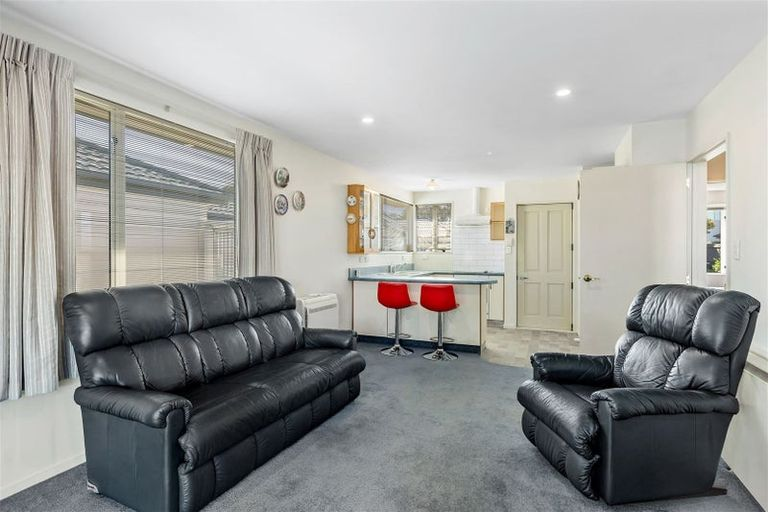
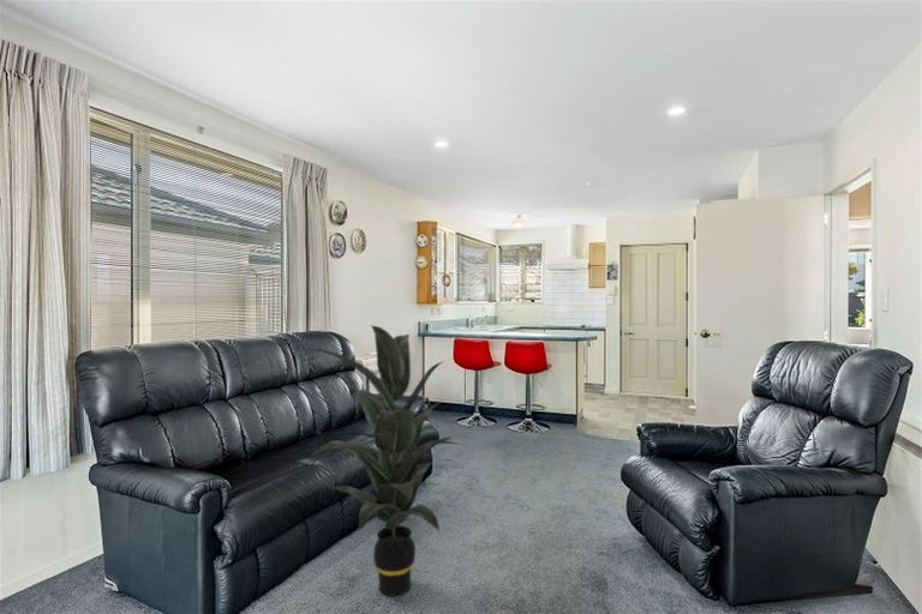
+ indoor plant [306,324,462,597]
